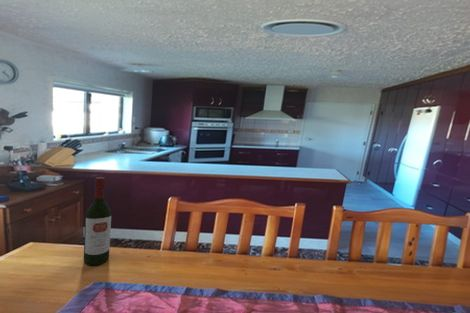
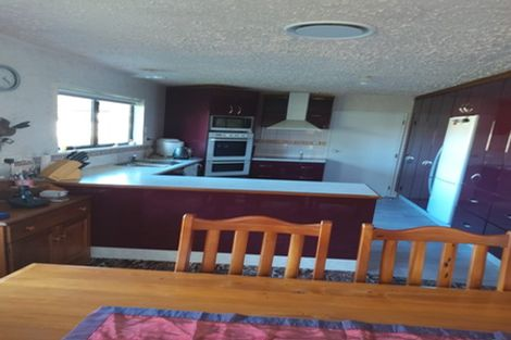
- wine bottle [83,176,112,266]
